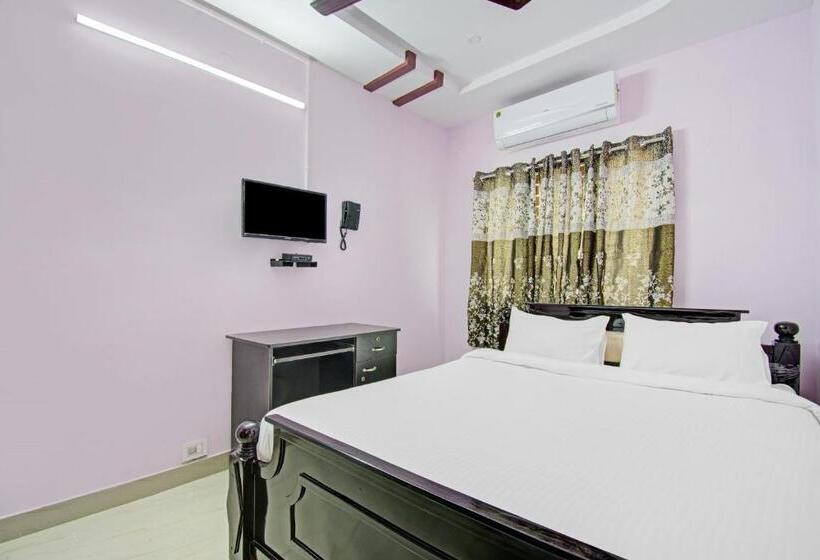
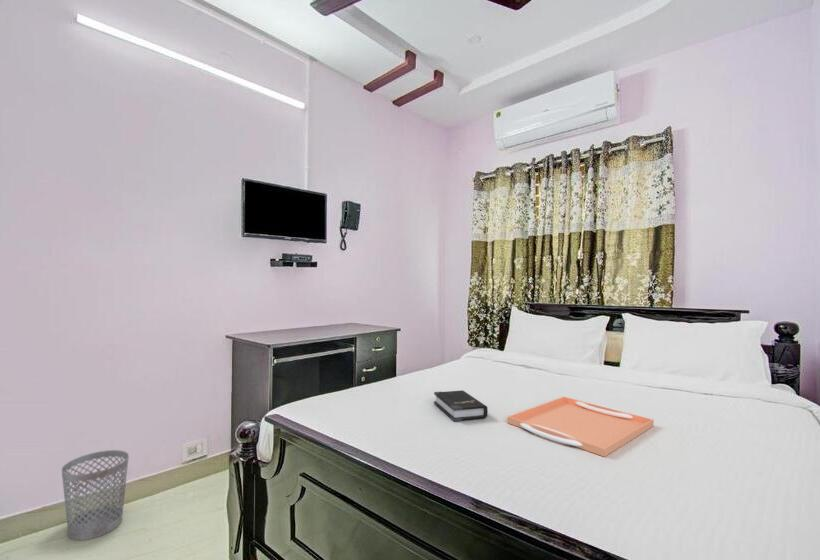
+ wastebasket [61,449,130,541]
+ hardback book [433,389,489,422]
+ serving tray [506,396,655,458]
